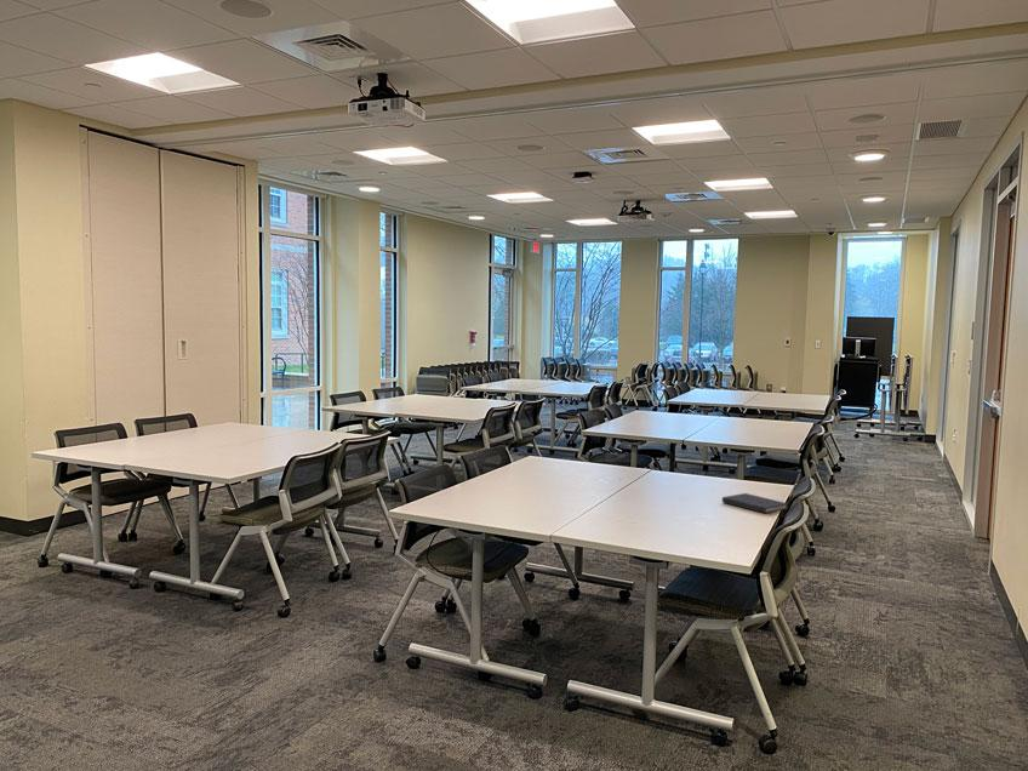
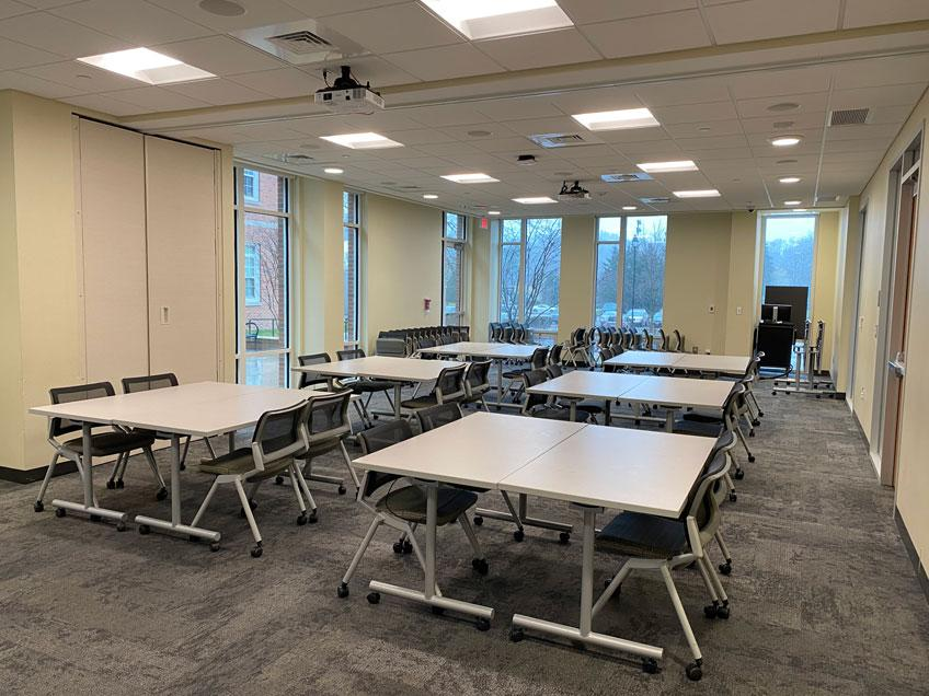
- diary [721,492,789,514]
